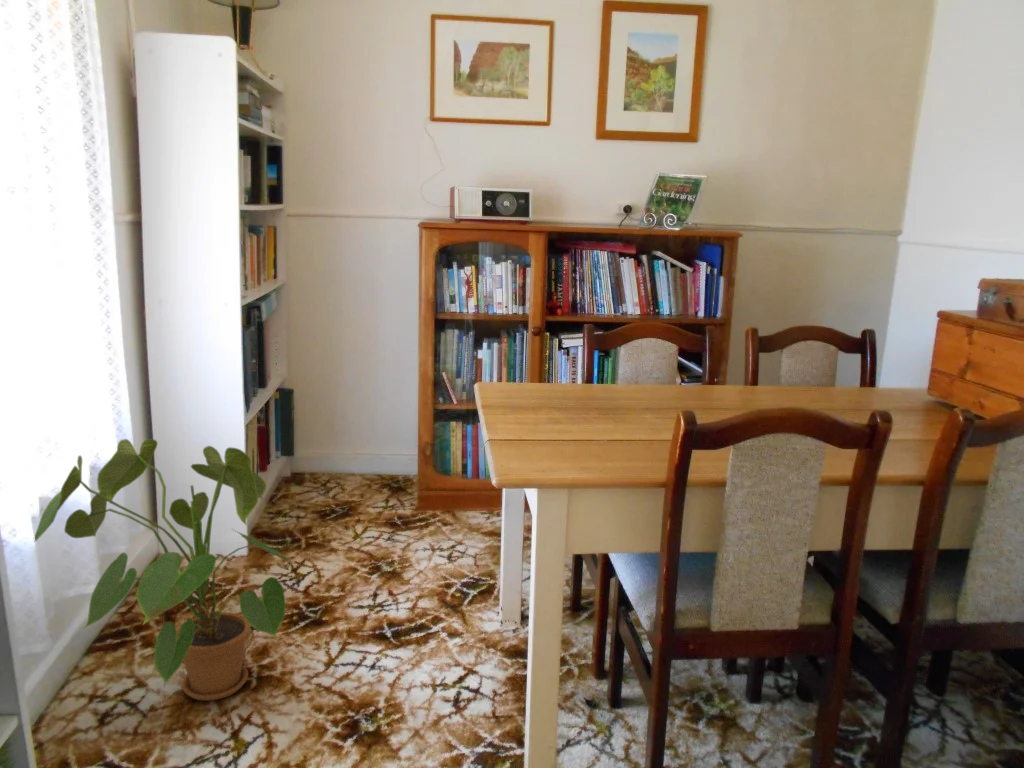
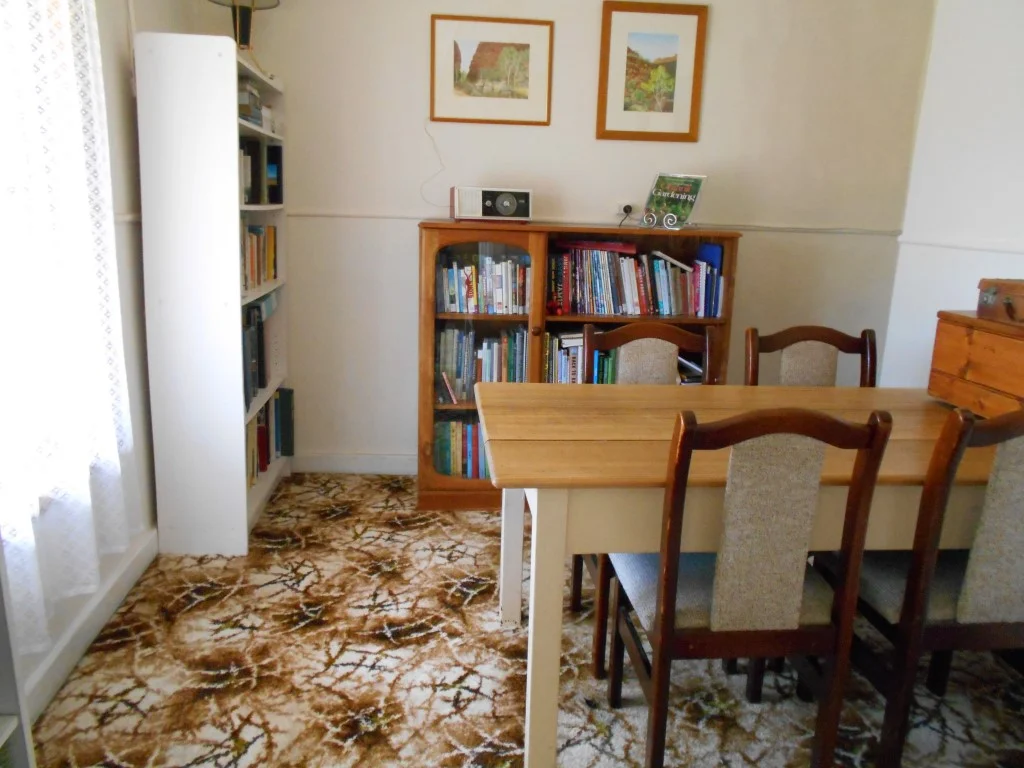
- house plant [33,438,300,702]
